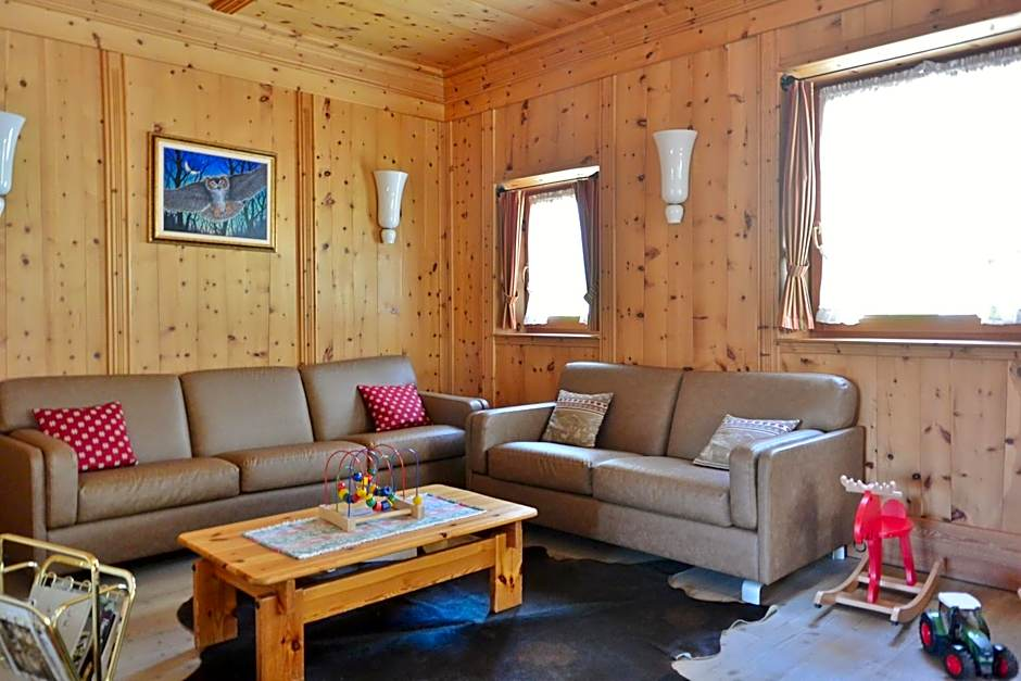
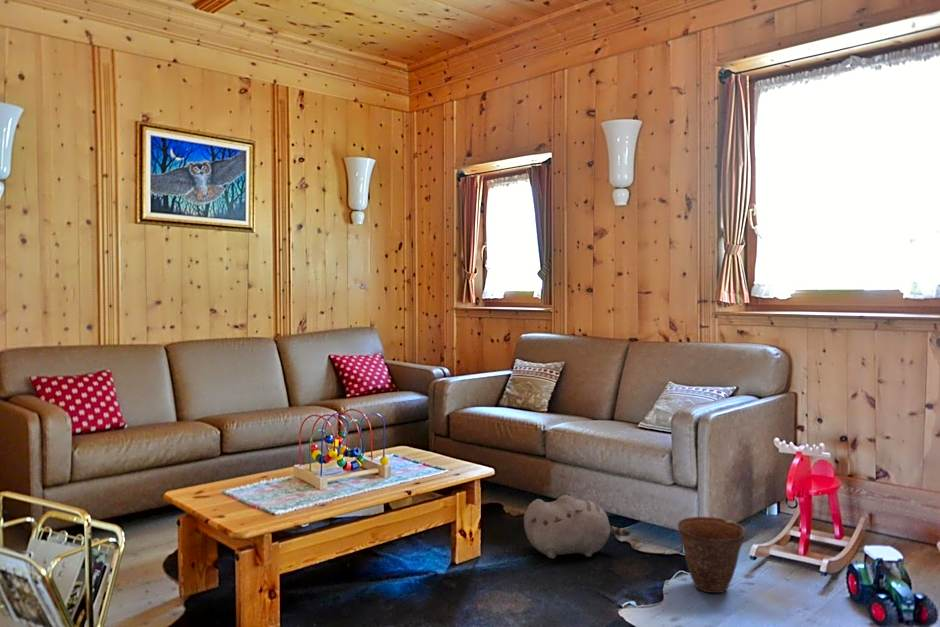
+ plush toy [523,494,631,560]
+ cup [677,516,747,594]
